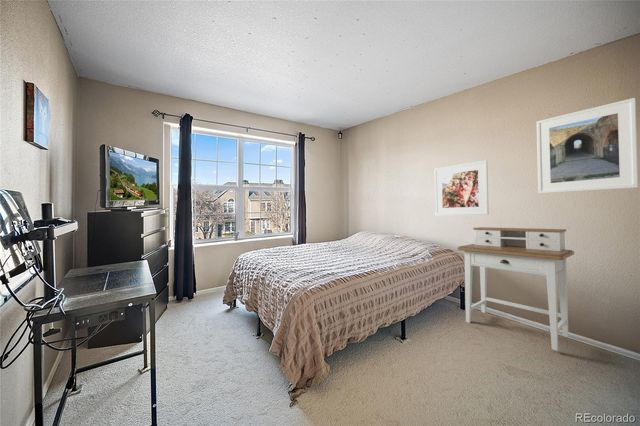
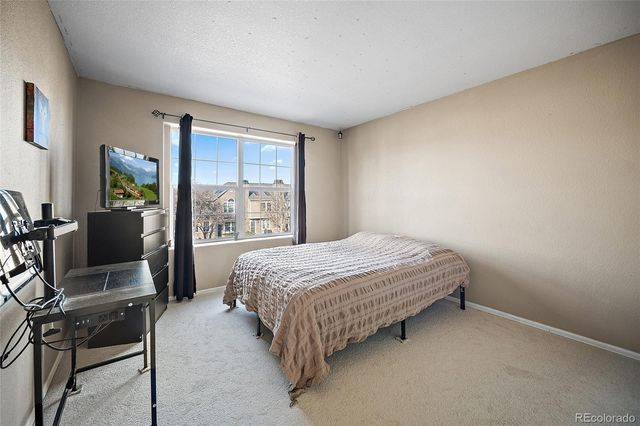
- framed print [434,159,490,216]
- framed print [536,97,639,195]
- desk [457,226,575,352]
